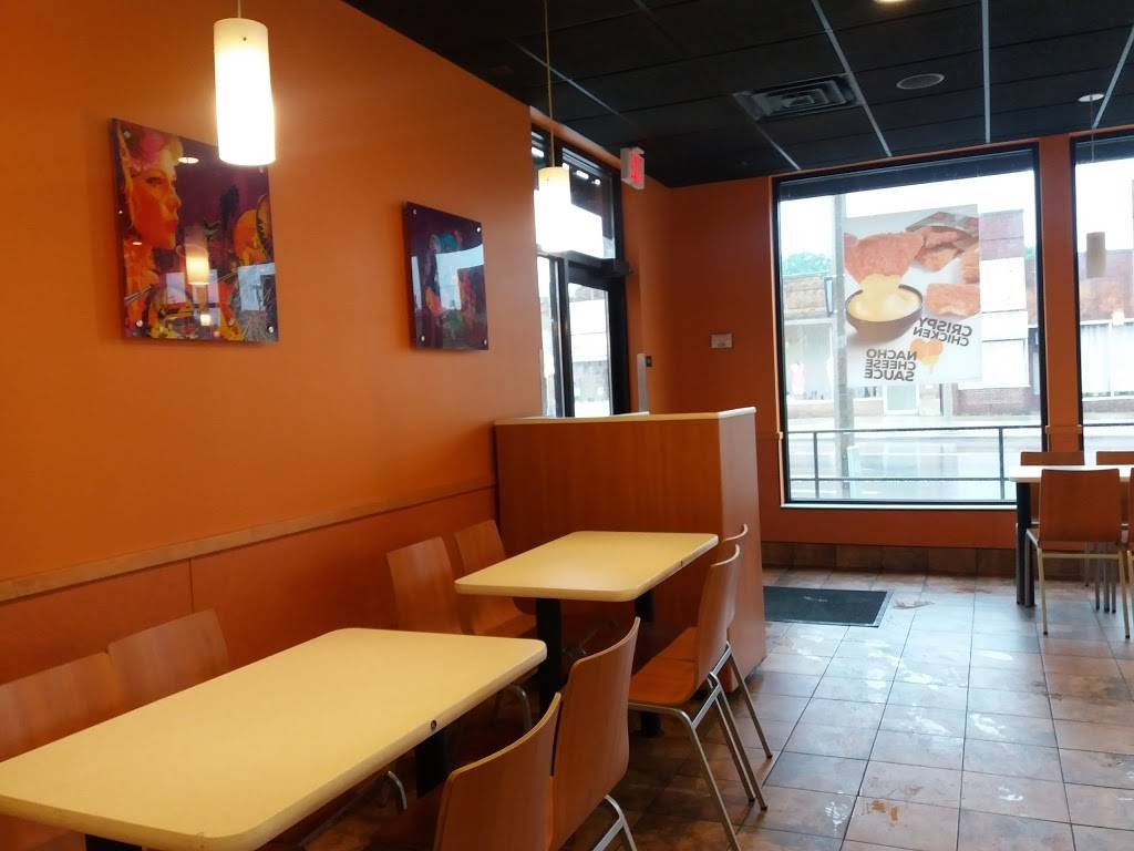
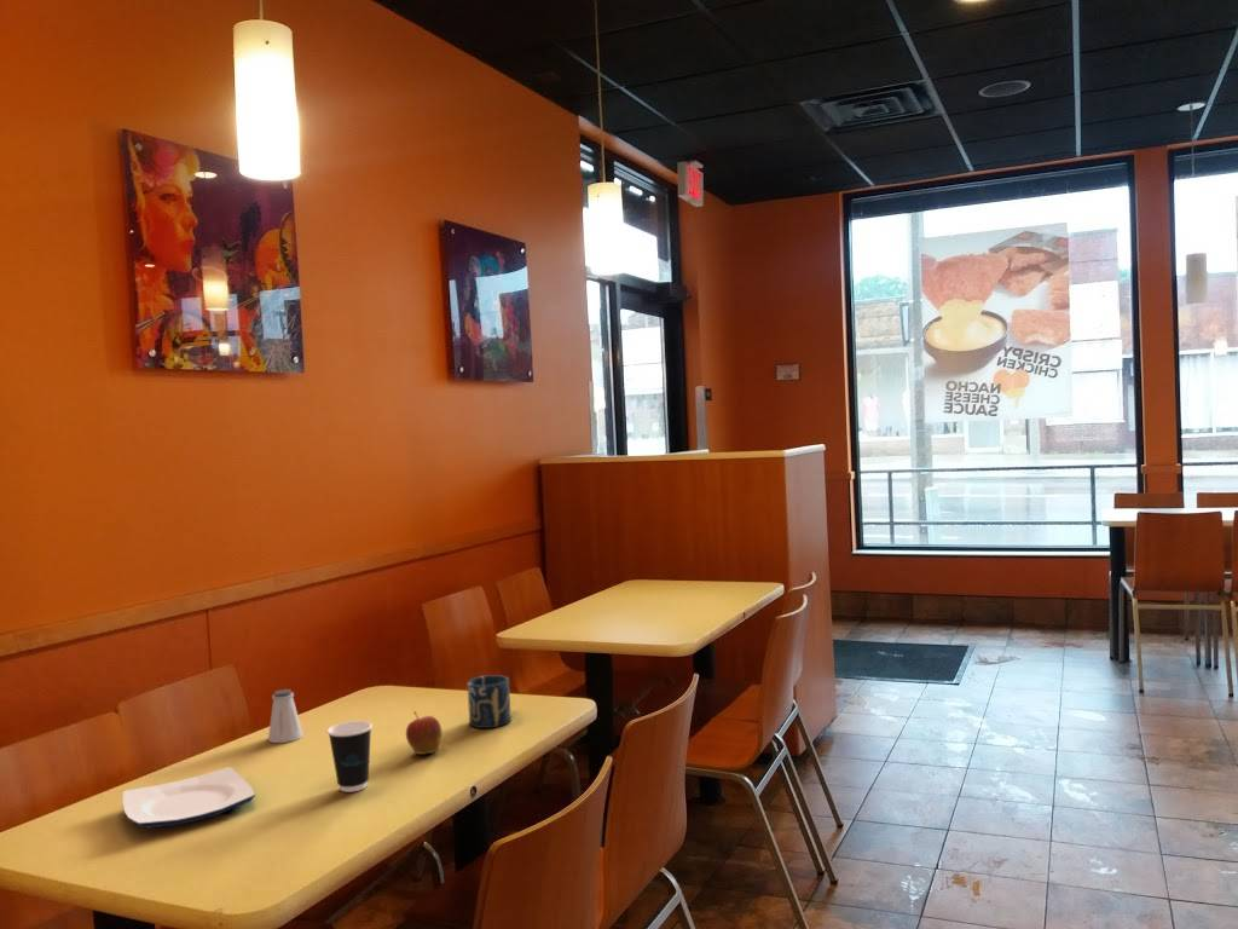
+ fruit [405,710,442,756]
+ dixie cup [326,720,374,794]
+ plate [122,766,256,829]
+ saltshaker [267,688,305,744]
+ cup [467,674,513,729]
